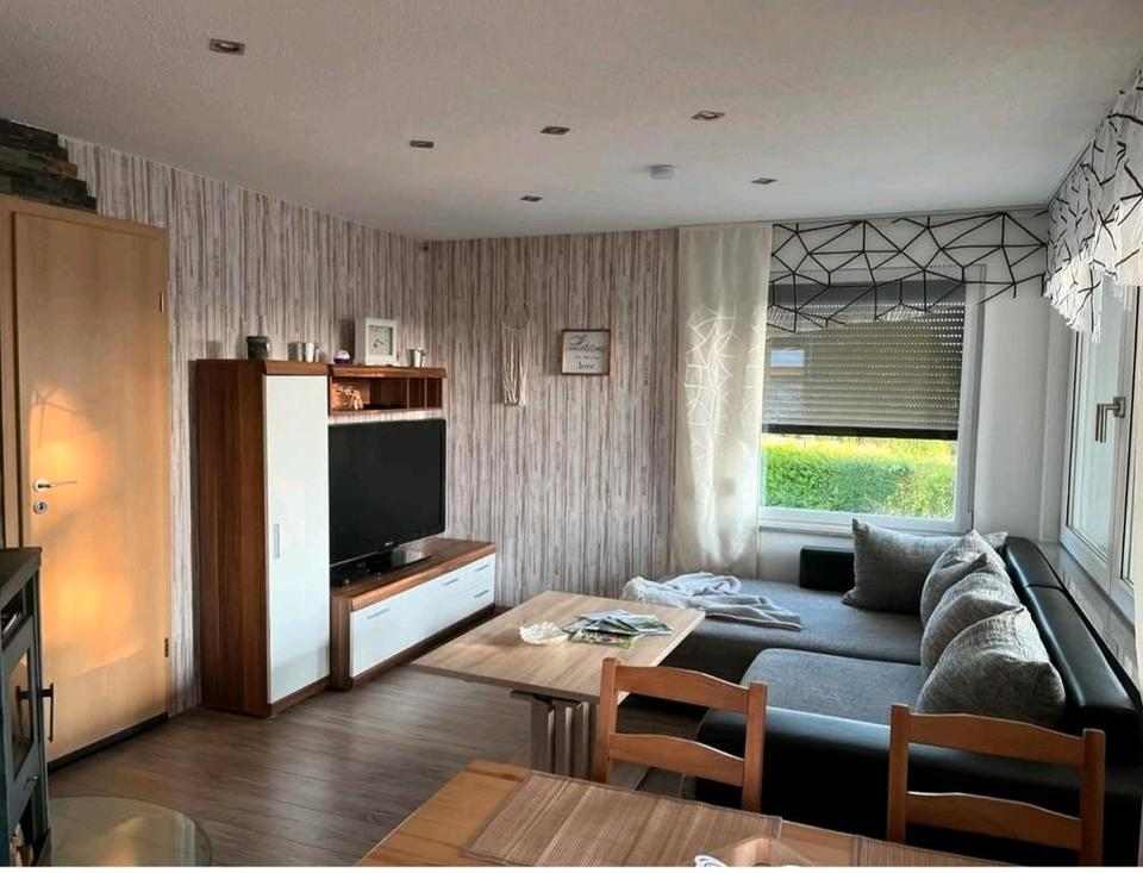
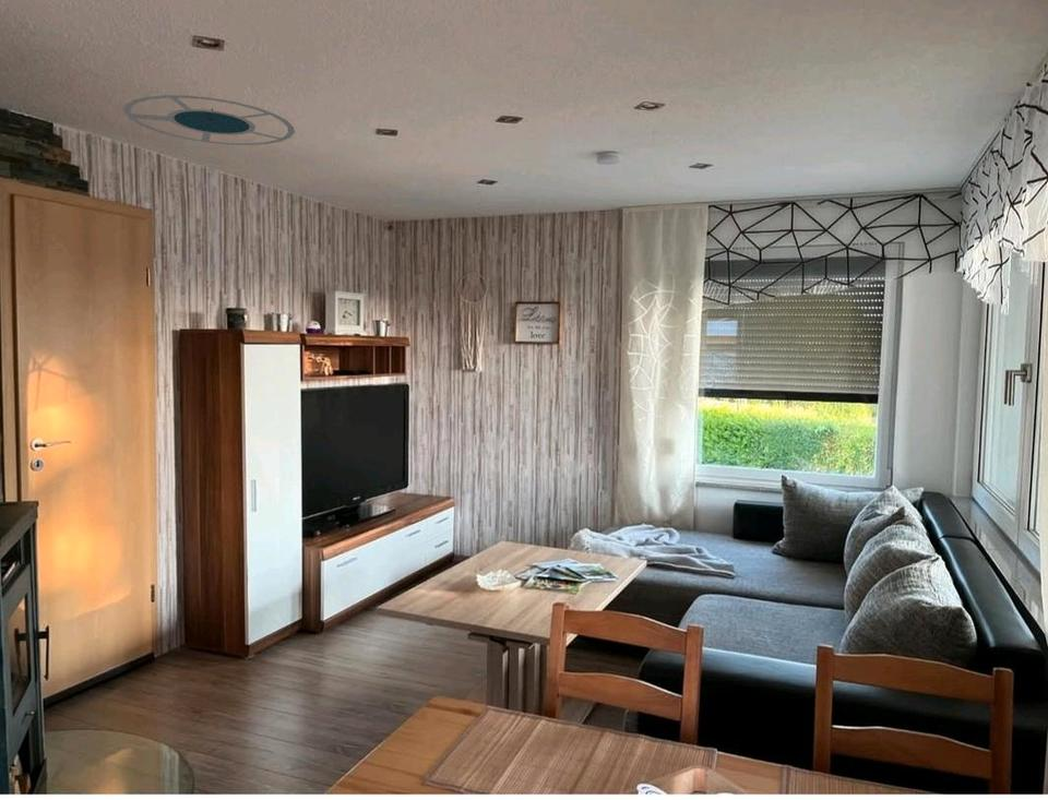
+ ceiling lamp [122,94,296,146]
